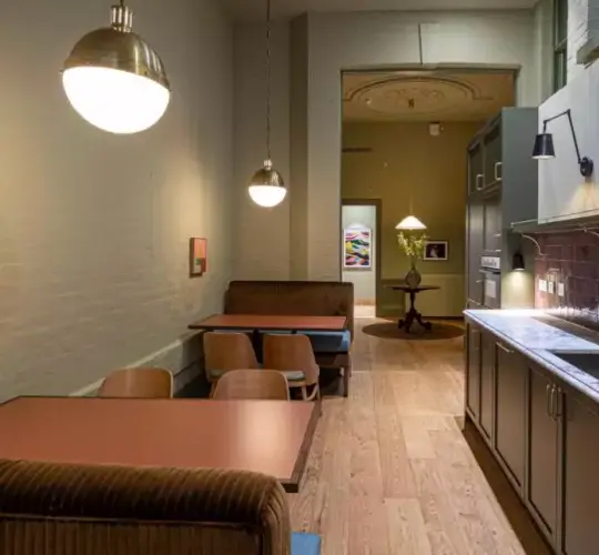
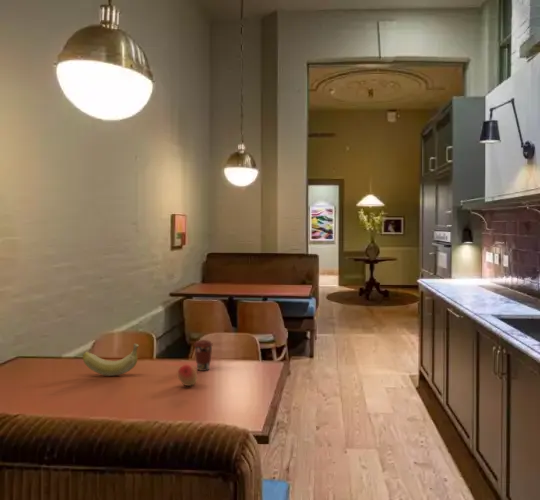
+ coffee cup [193,339,214,372]
+ banana [82,343,140,377]
+ fruit [177,364,198,387]
